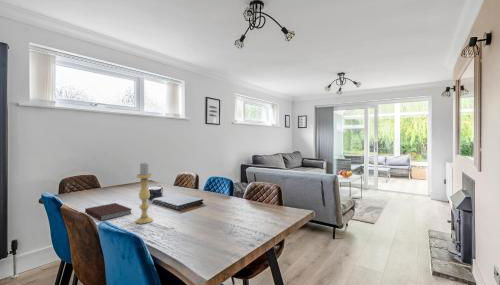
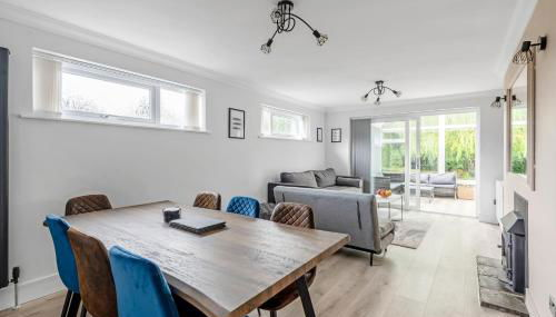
- candle holder [135,161,154,225]
- notebook [84,202,133,222]
